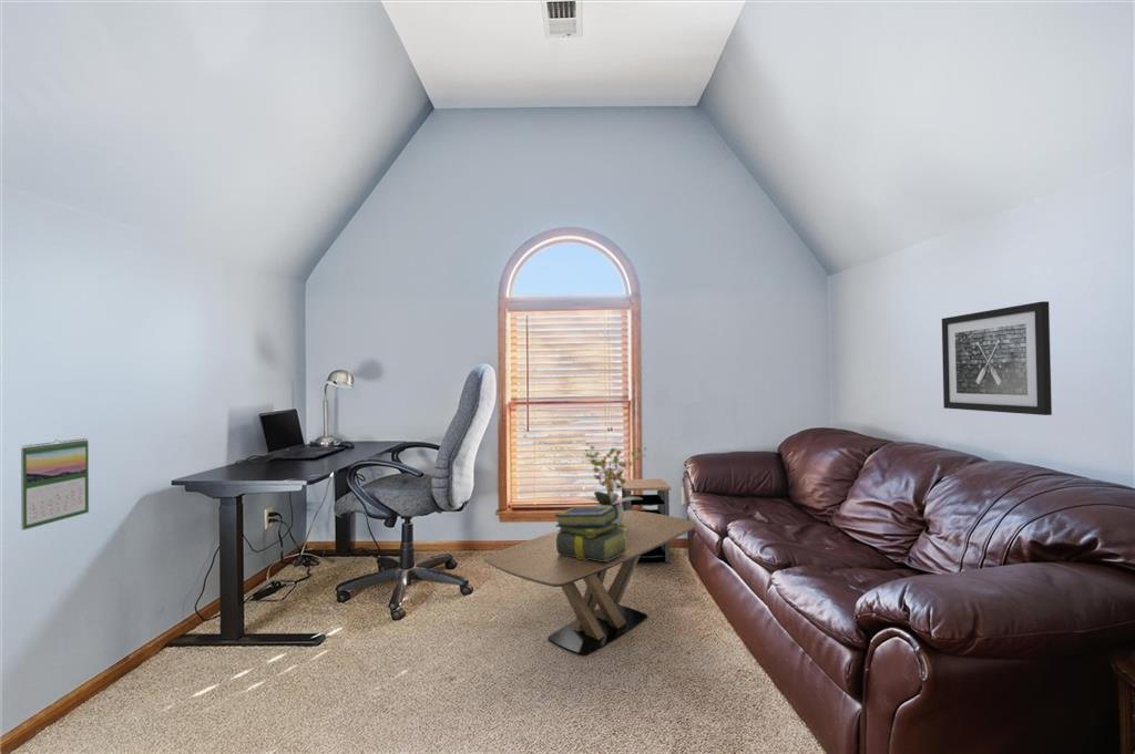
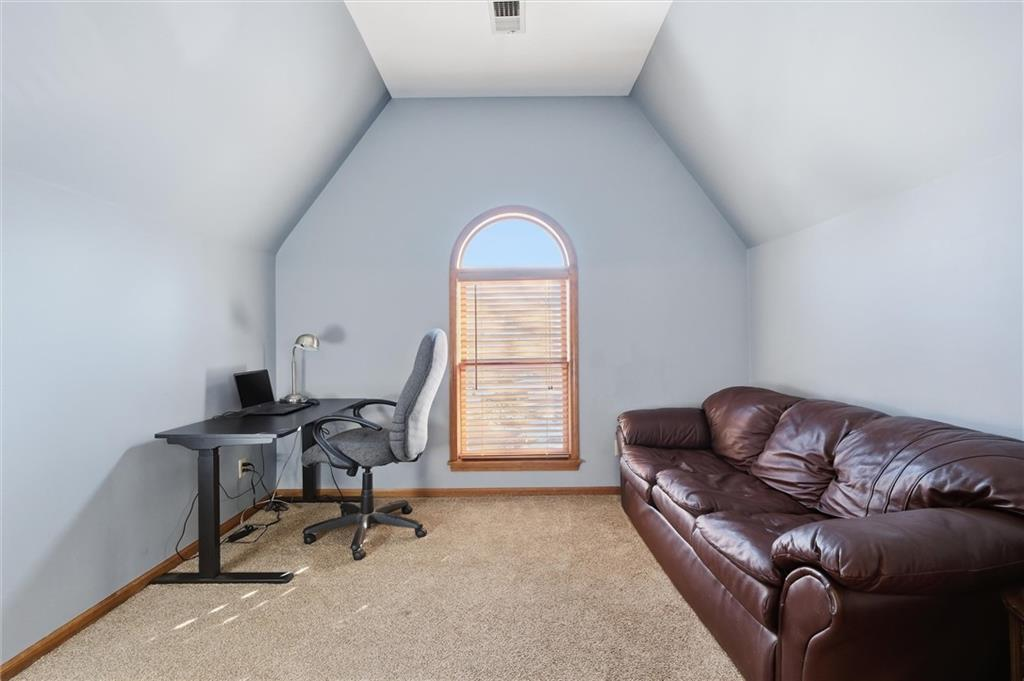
- coffee table [483,509,698,657]
- calendar [20,437,90,531]
- potted plant [577,442,647,526]
- side table [621,478,672,564]
- stack of books [554,506,628,561]
- wall art [941,300,1053,416]
